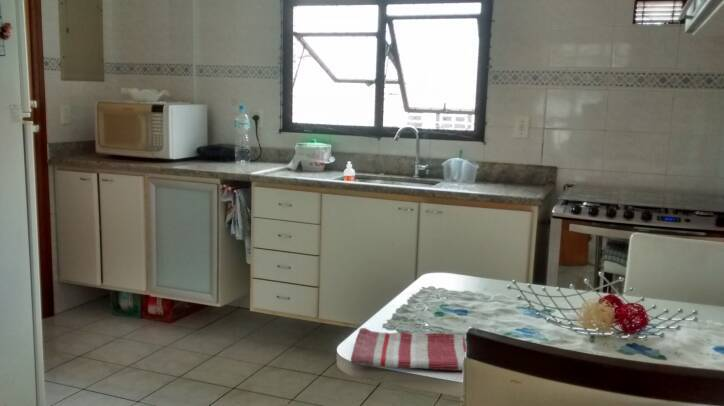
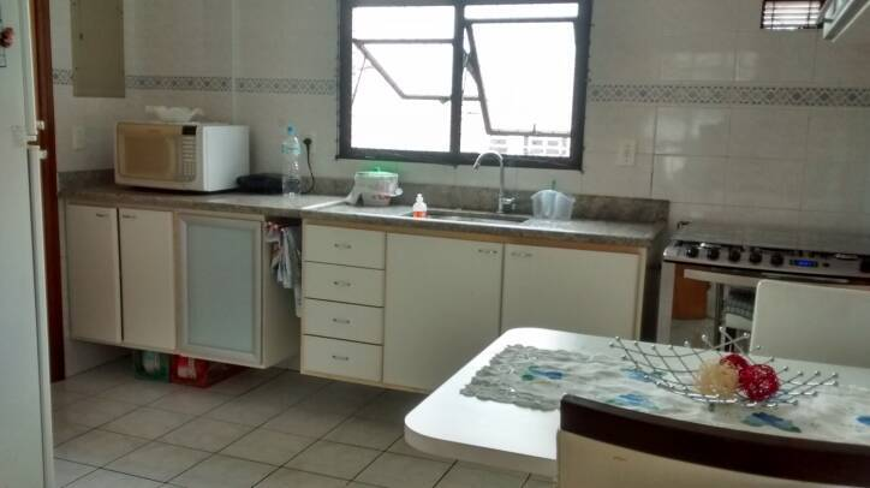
- dish towel [350,327,467,372]
